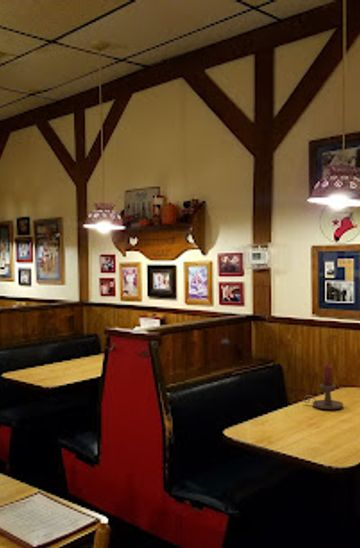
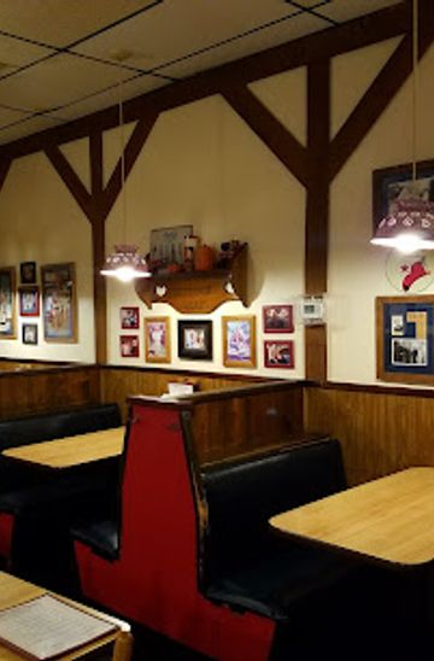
- candle holder [303,363,345,410]
